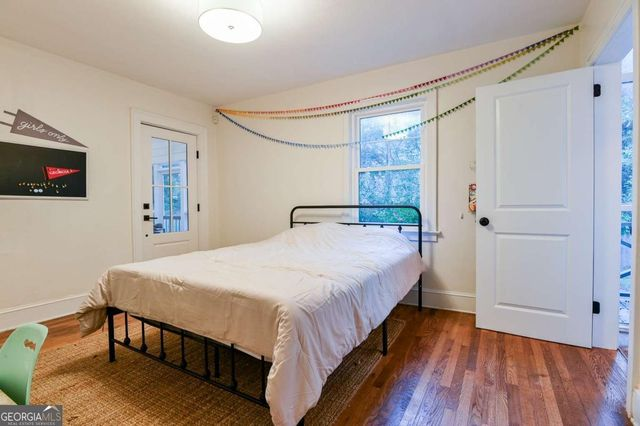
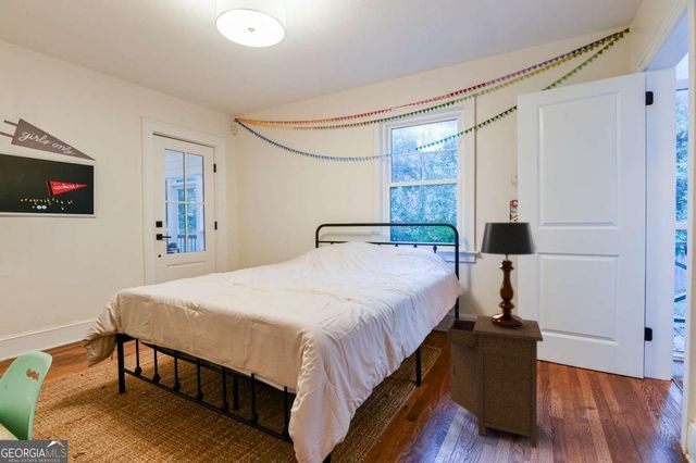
+ table lamp [480,222,536,328]
+ nightstand [446,314,544,449]
